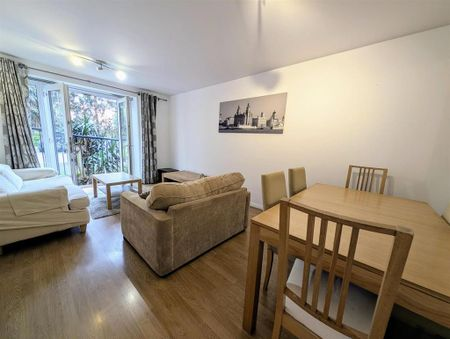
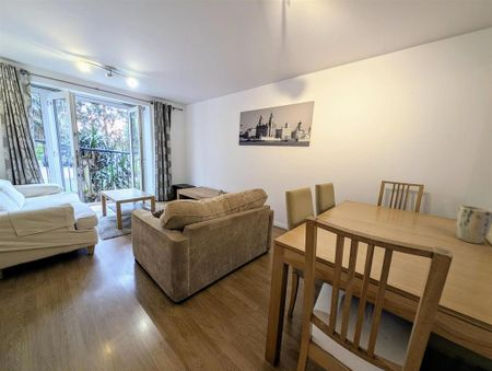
+ plant pot [455,205,492,245]
